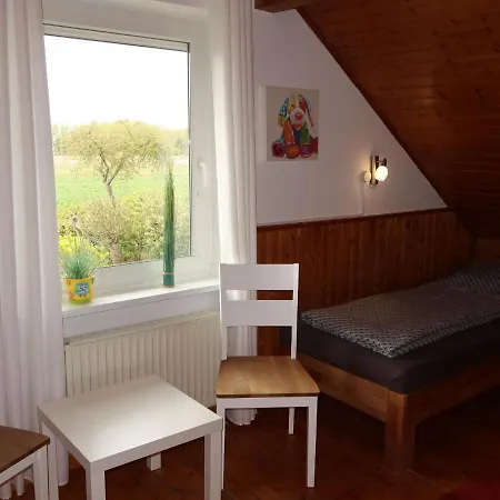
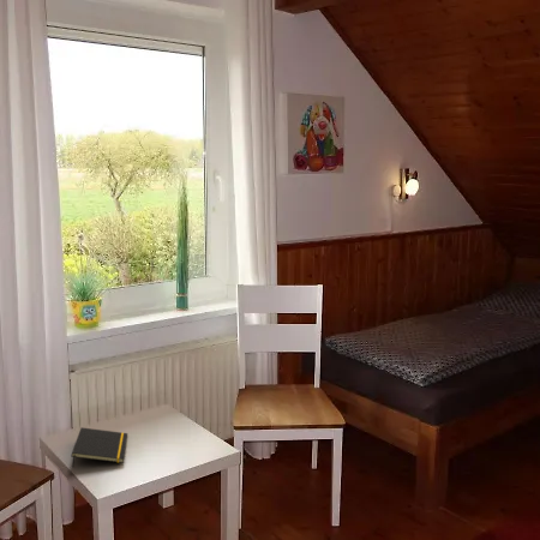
+ notepad [70,426,128,468]
